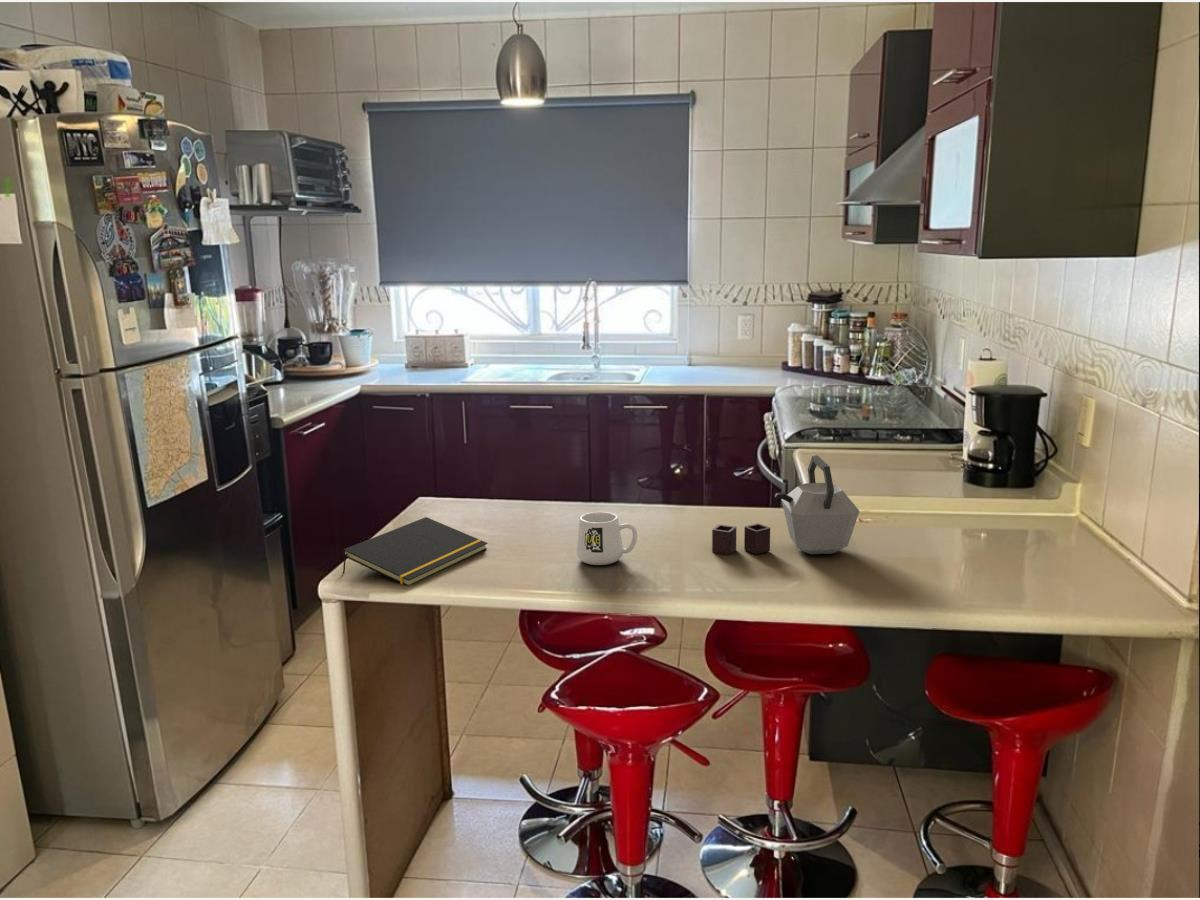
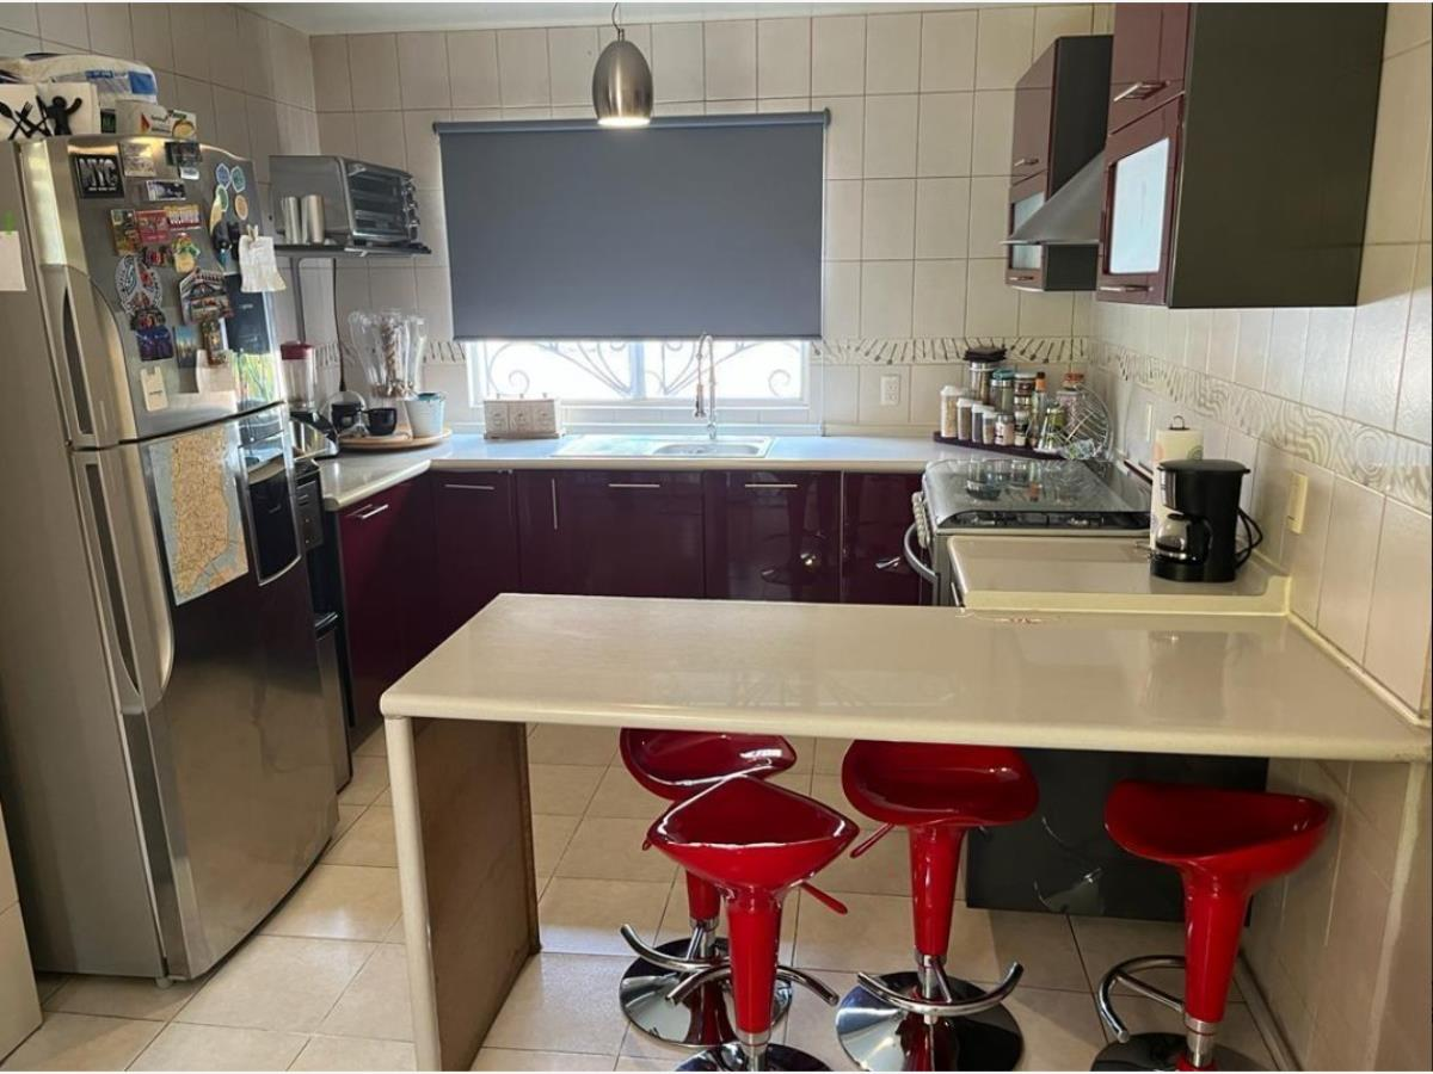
- kettle [711,454,860,556]
- notepad [342,516,489,587]
- mug [576,511,638,566]
